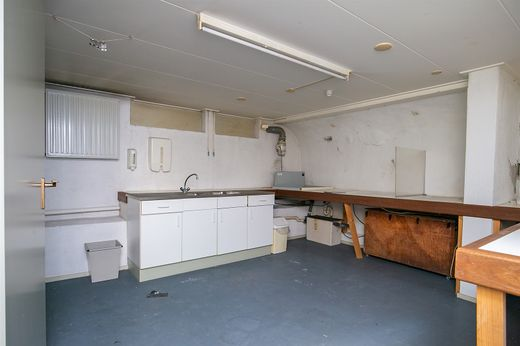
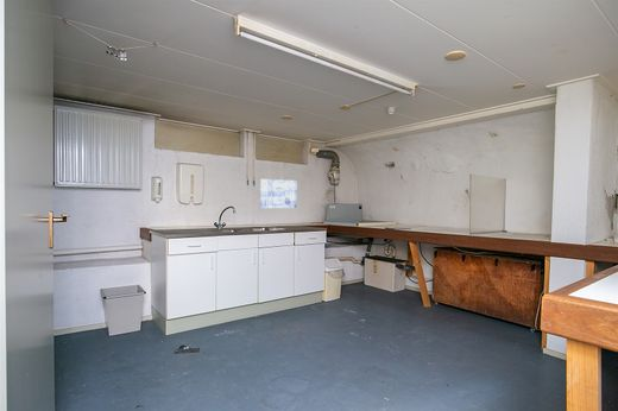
+ wall art [259,178,298,209]
